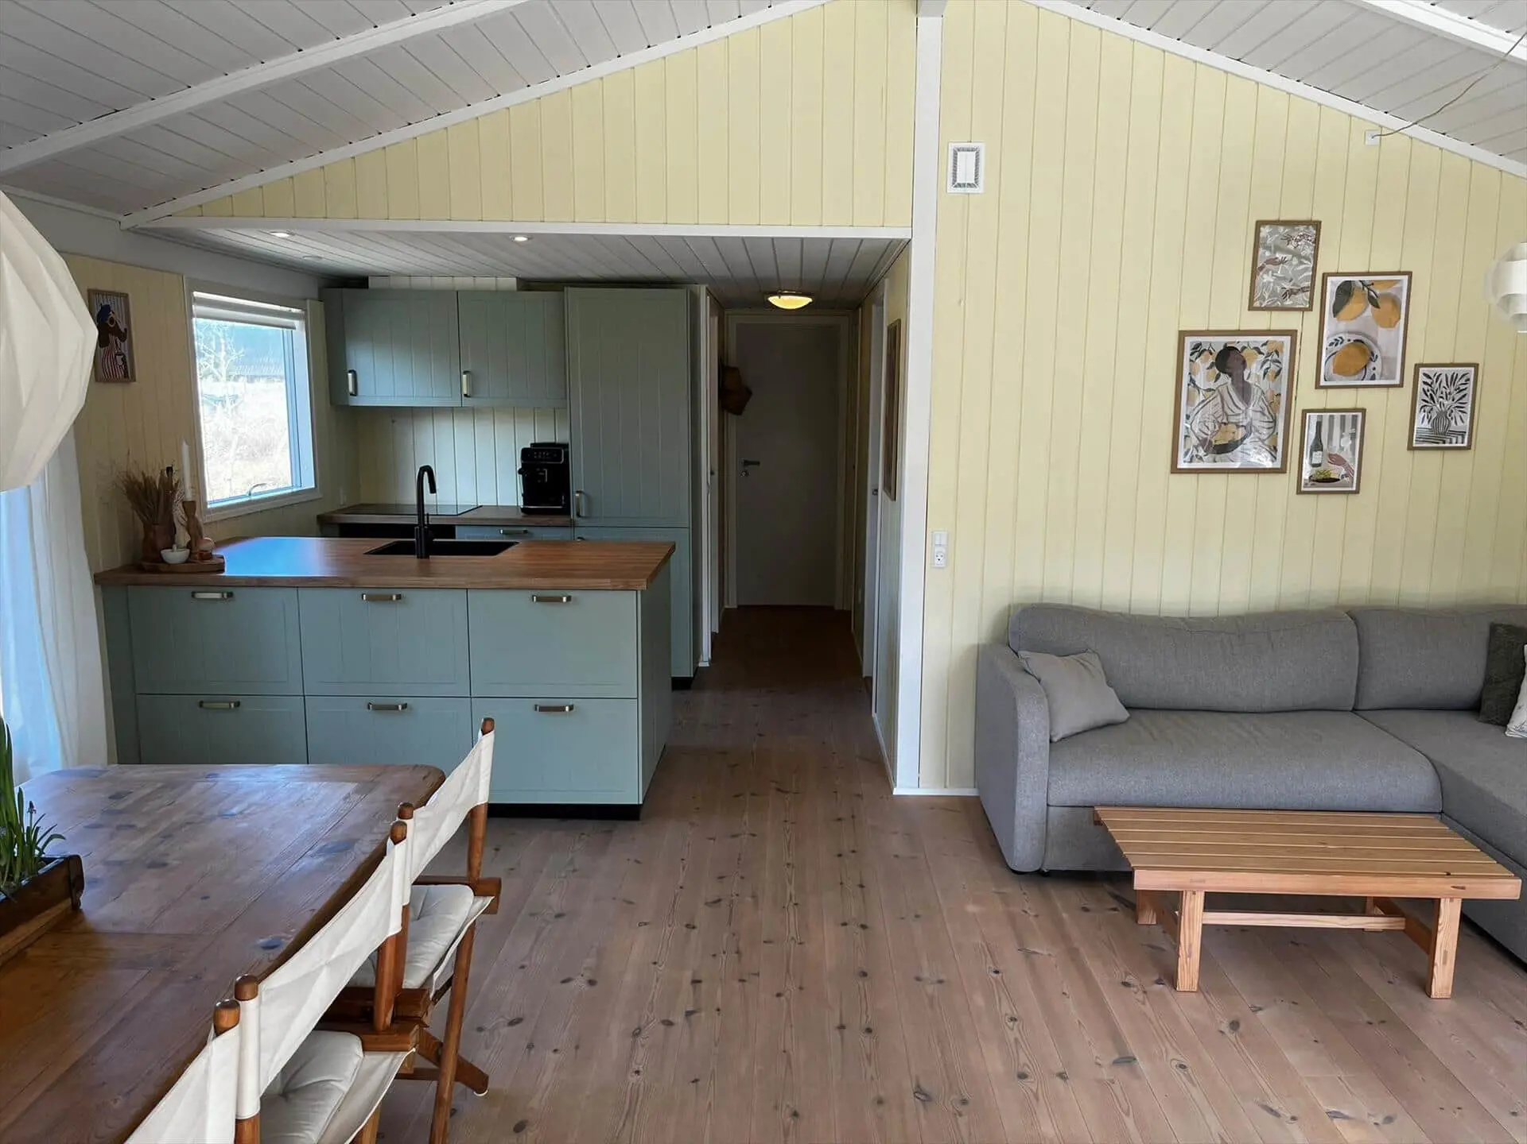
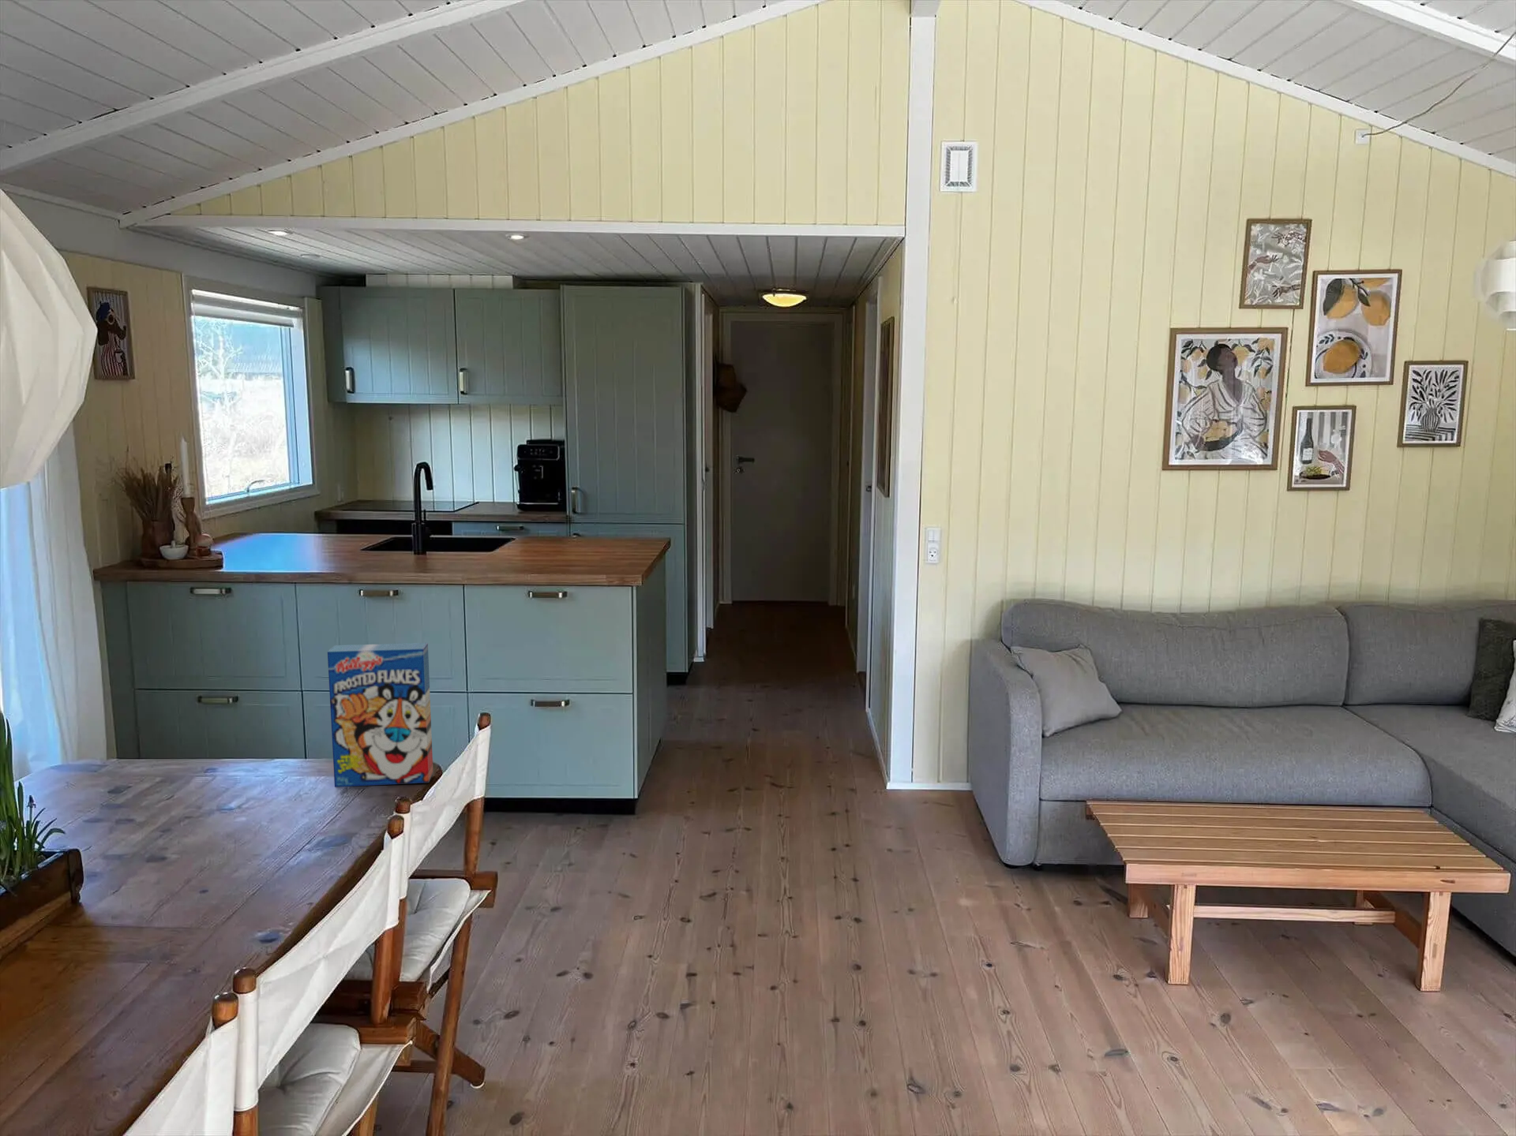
+ cereal box [327,642,435,788]
